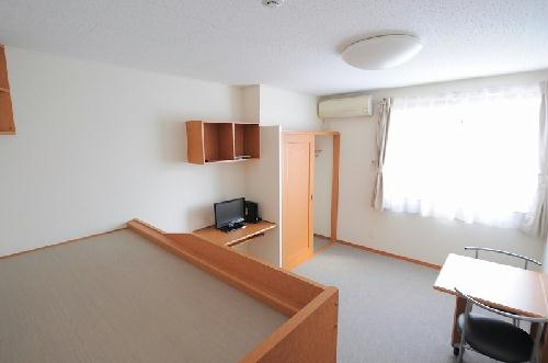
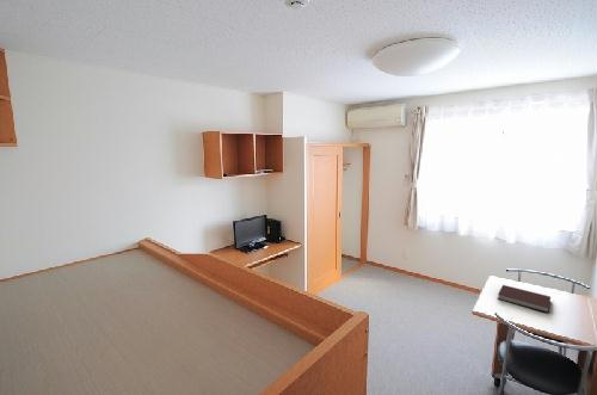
+ notebook [497,284,552,314]
